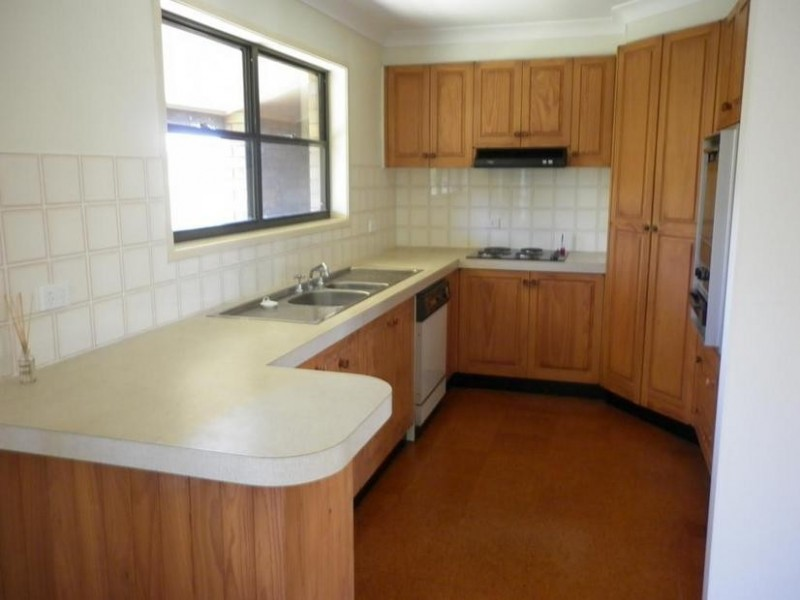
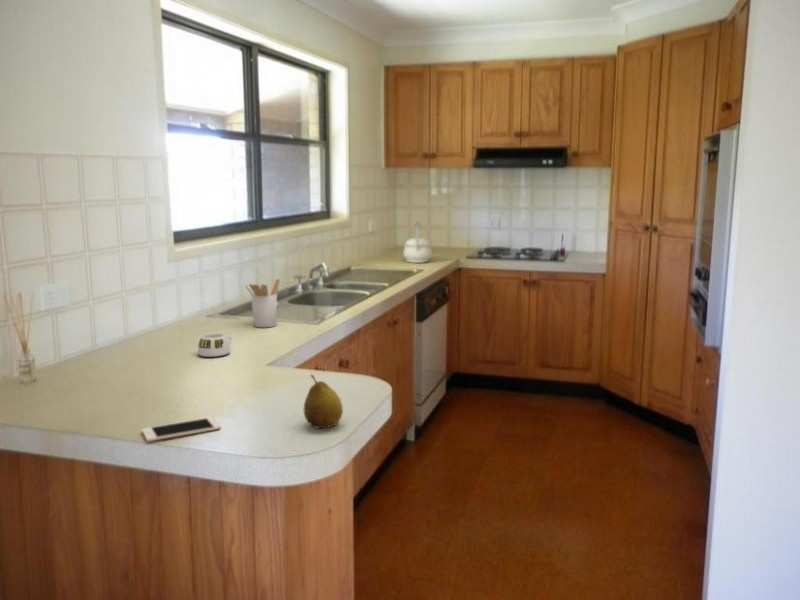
+ cell phone [141,416,221,443]
+ kettle [402,221,433,264]
+ utensil holder [244,278,281,328]
+ fruit [303,374,344,429]
+ mug [197,332,233,358]
